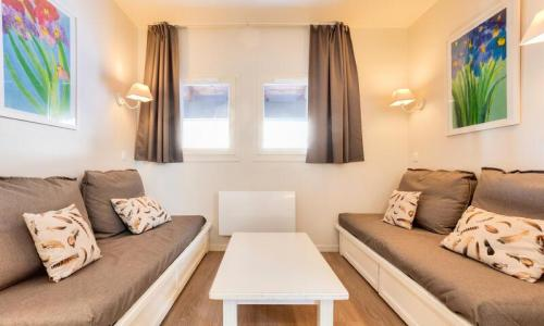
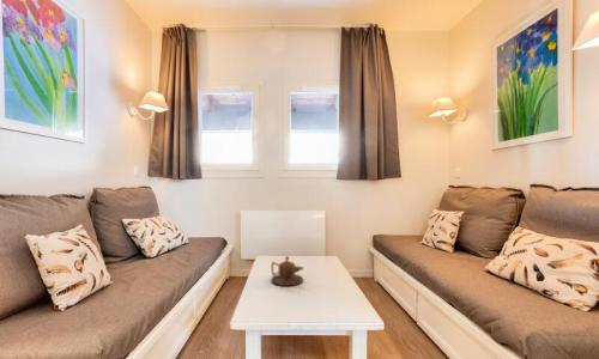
+ teapot [270,255,304,287]
